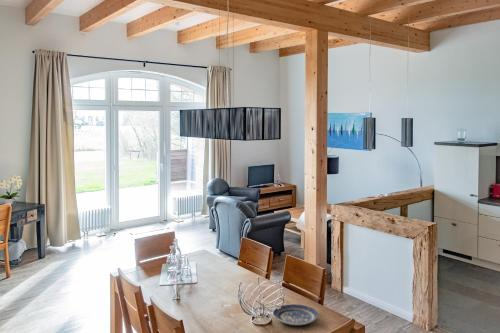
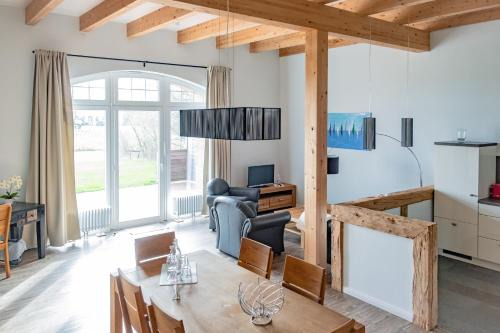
- plate [272,303,319,326]
